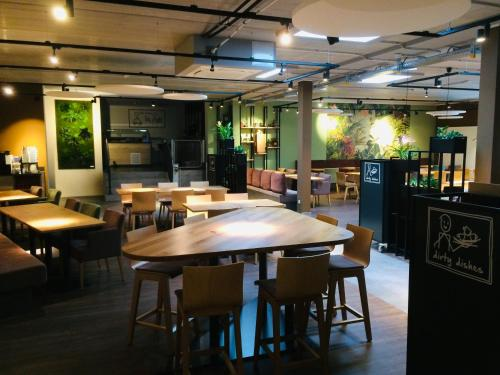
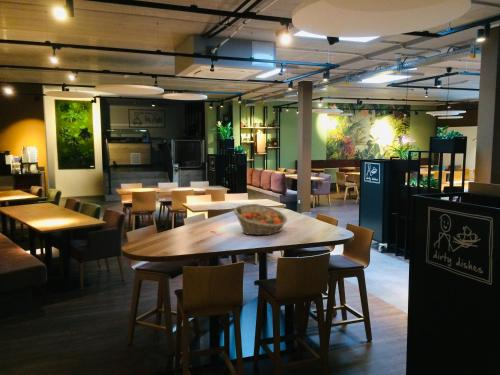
+ fruit basket [233,203,288,236]
